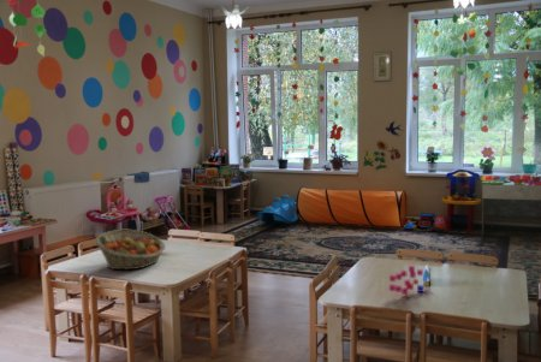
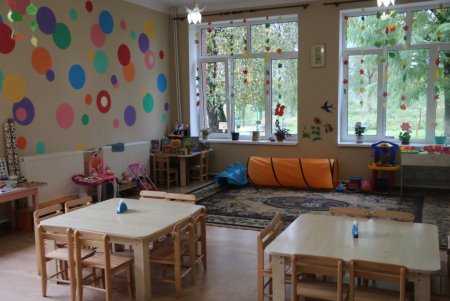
- toy blocks [388,265,430,296]
- fruit basket [94,229,166,271]
